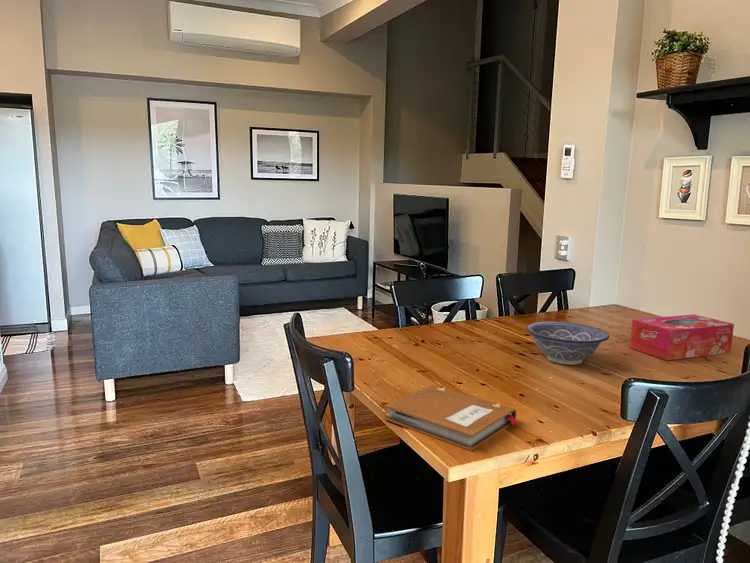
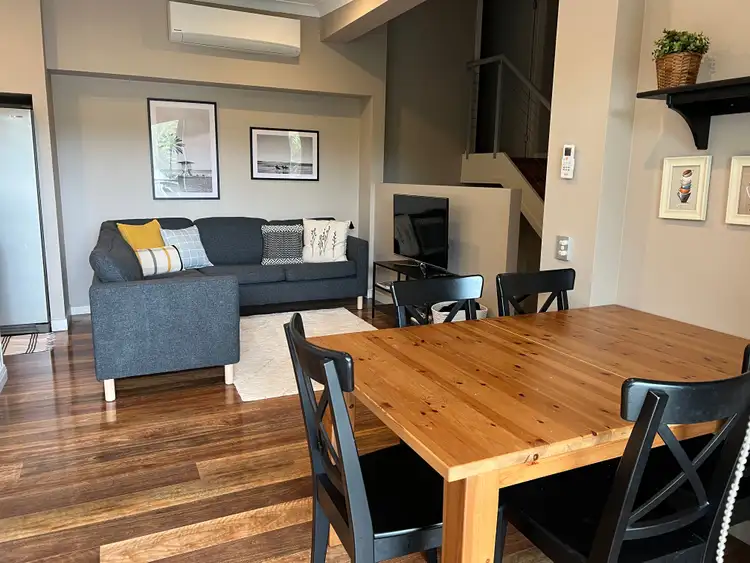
- decorative bowl [525,321,610,366]
- notebook [383,384,518,452]
- tissue box [629,313,735,361]
